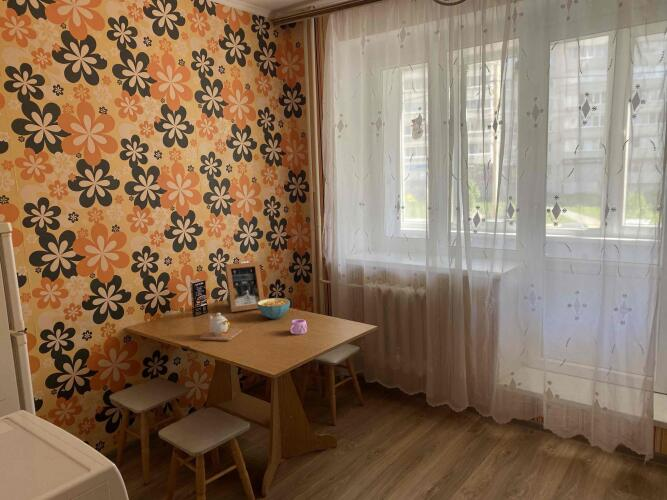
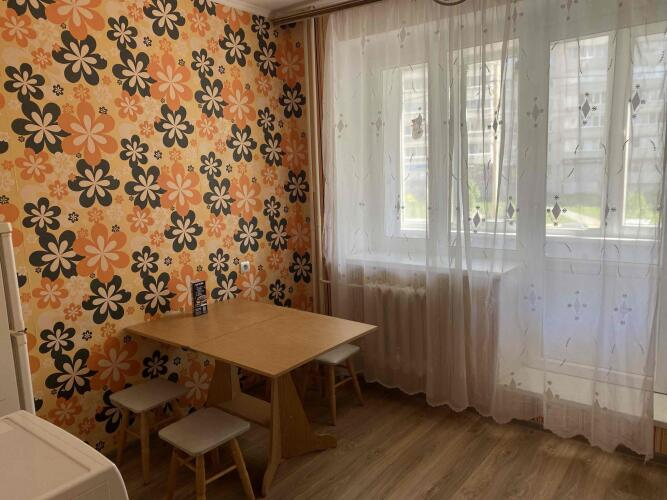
- mug [289,318,308,336]
- teapot [199,312,243,342]
- picture frame [224,261,265,313]
- cereal bowl [257,297,291,320]
